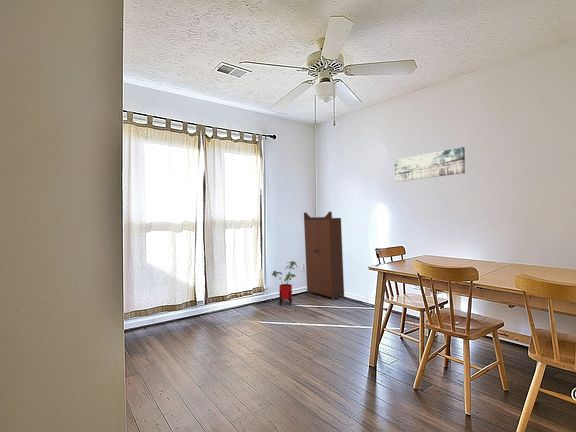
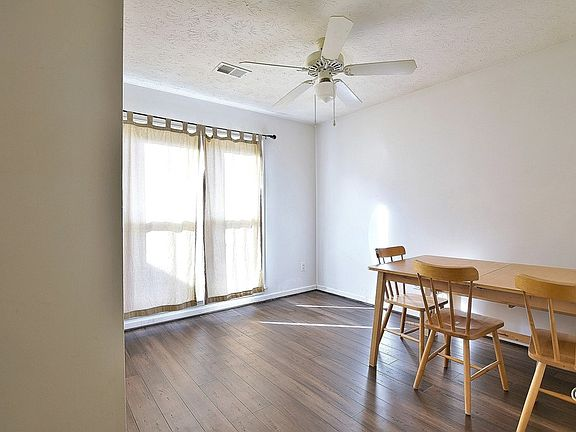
- wall art [394,146,466,183]
- cabinet [303,211,345,301]
- house plant [271,260,298,307]
